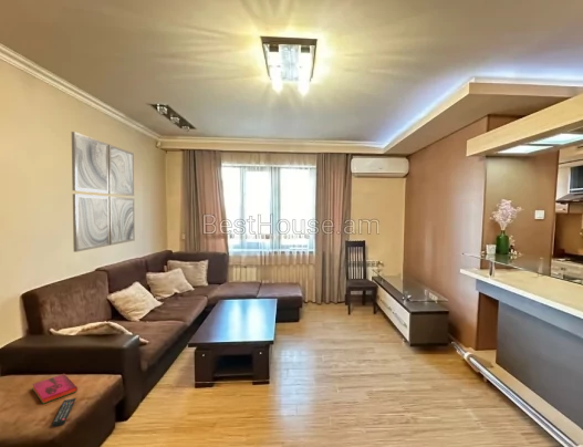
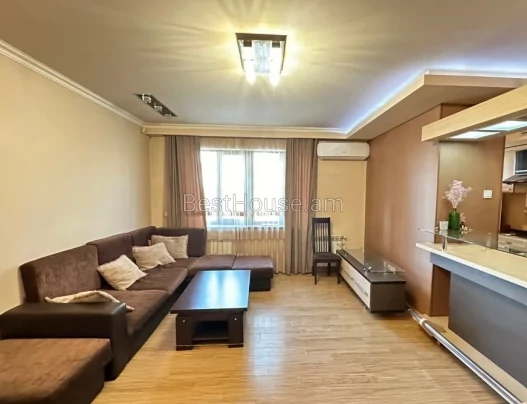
- remote control [51,397,76,428]
- wall art [71,131,136,253]
- hardback book [31,373,79,405]
